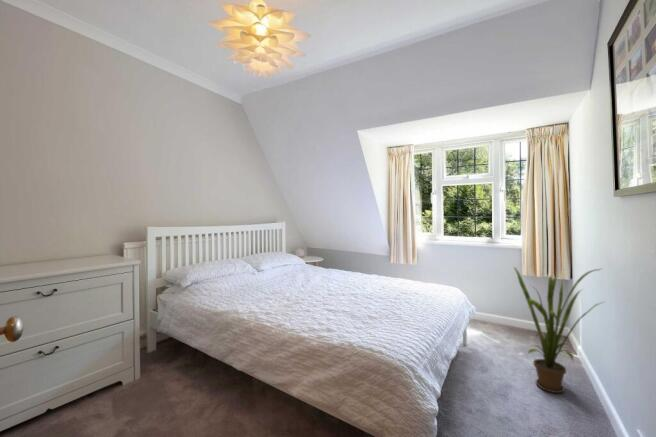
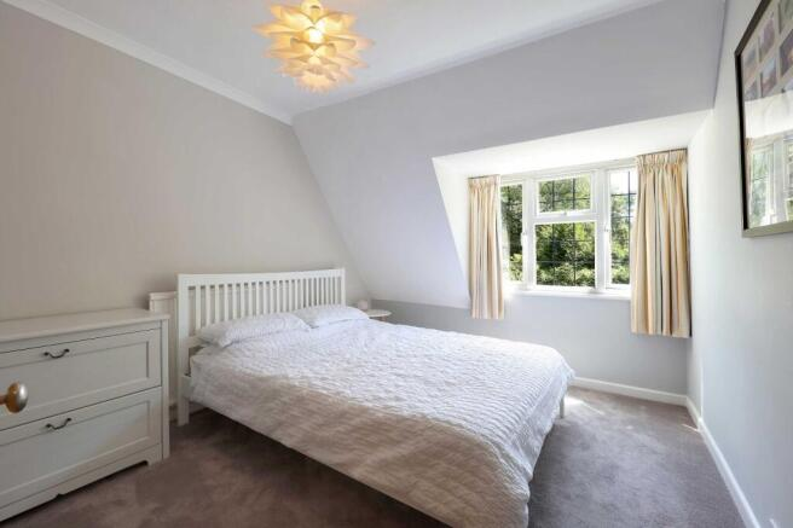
- house plant [513,266,606,394]
